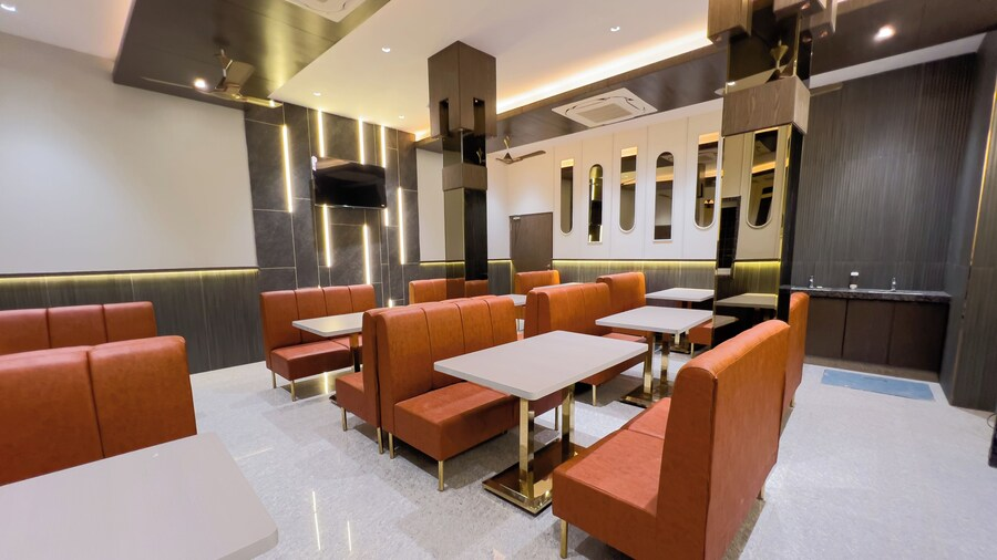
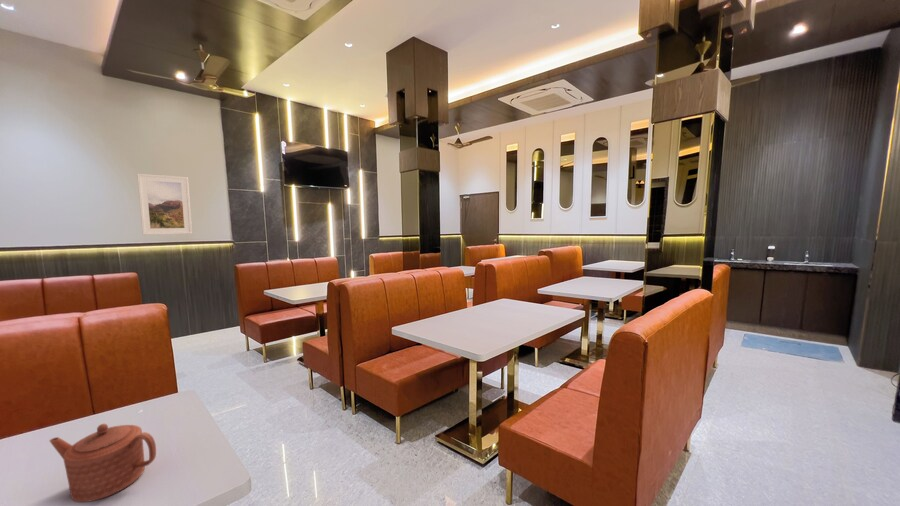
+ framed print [136,173,193,236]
+ teapot [48,423,157,503]
